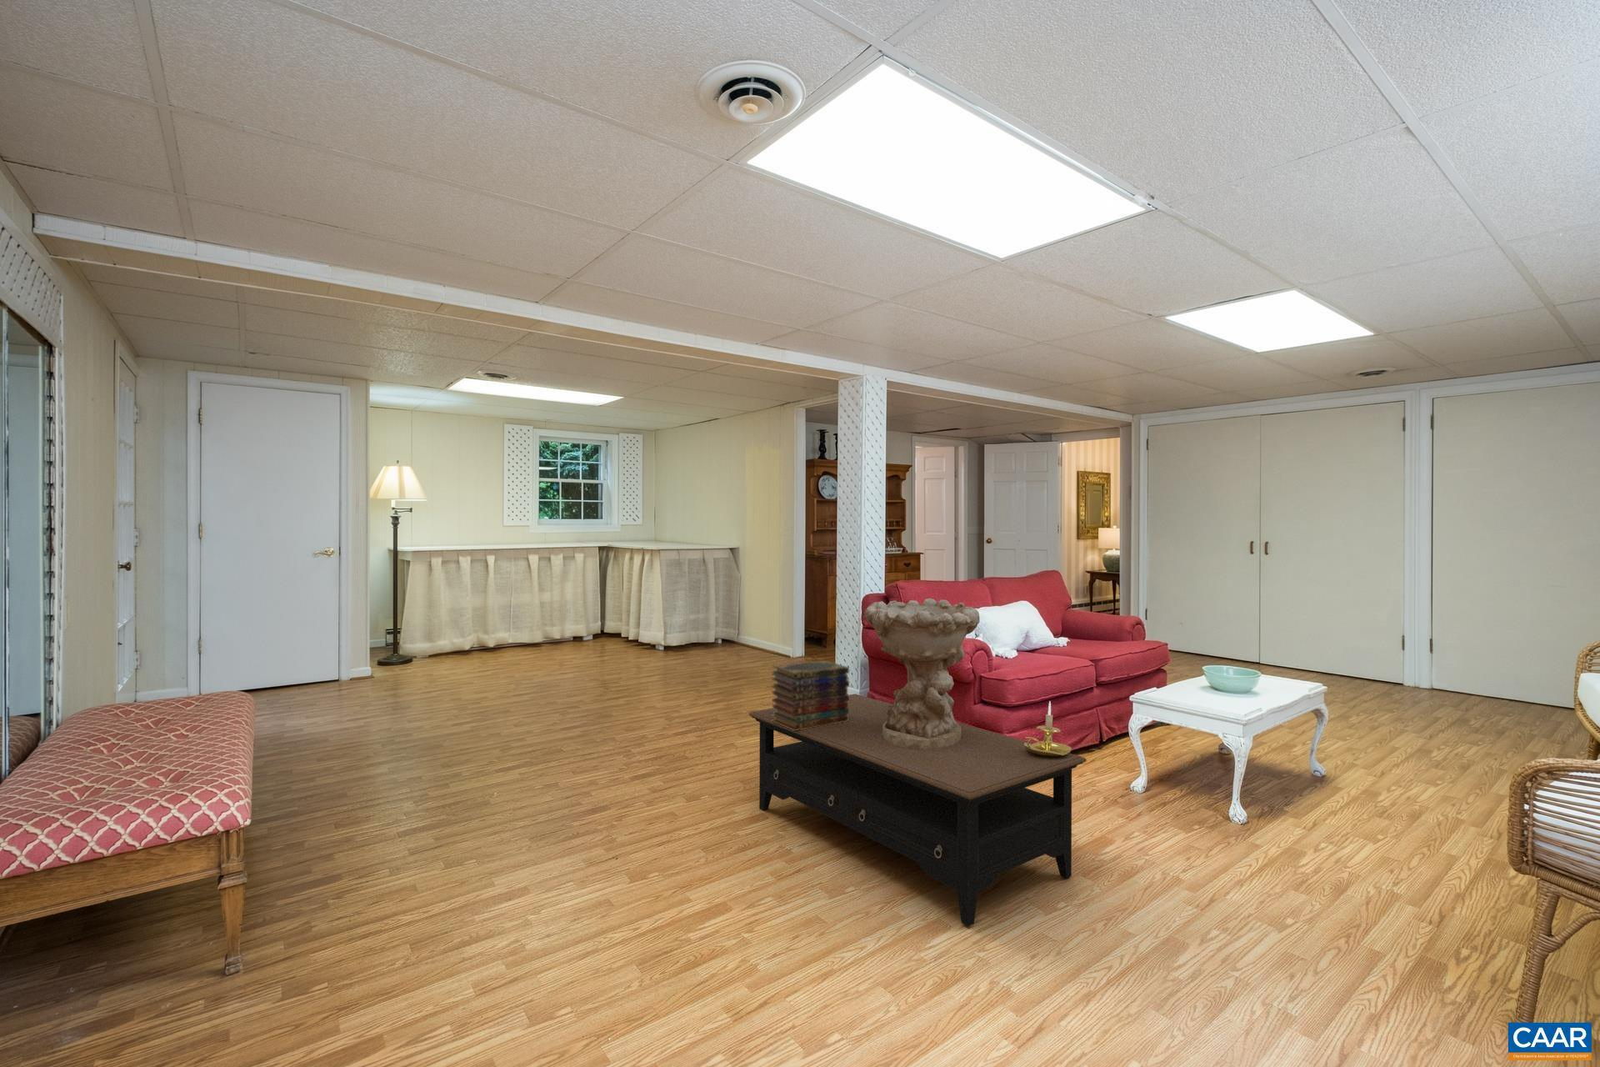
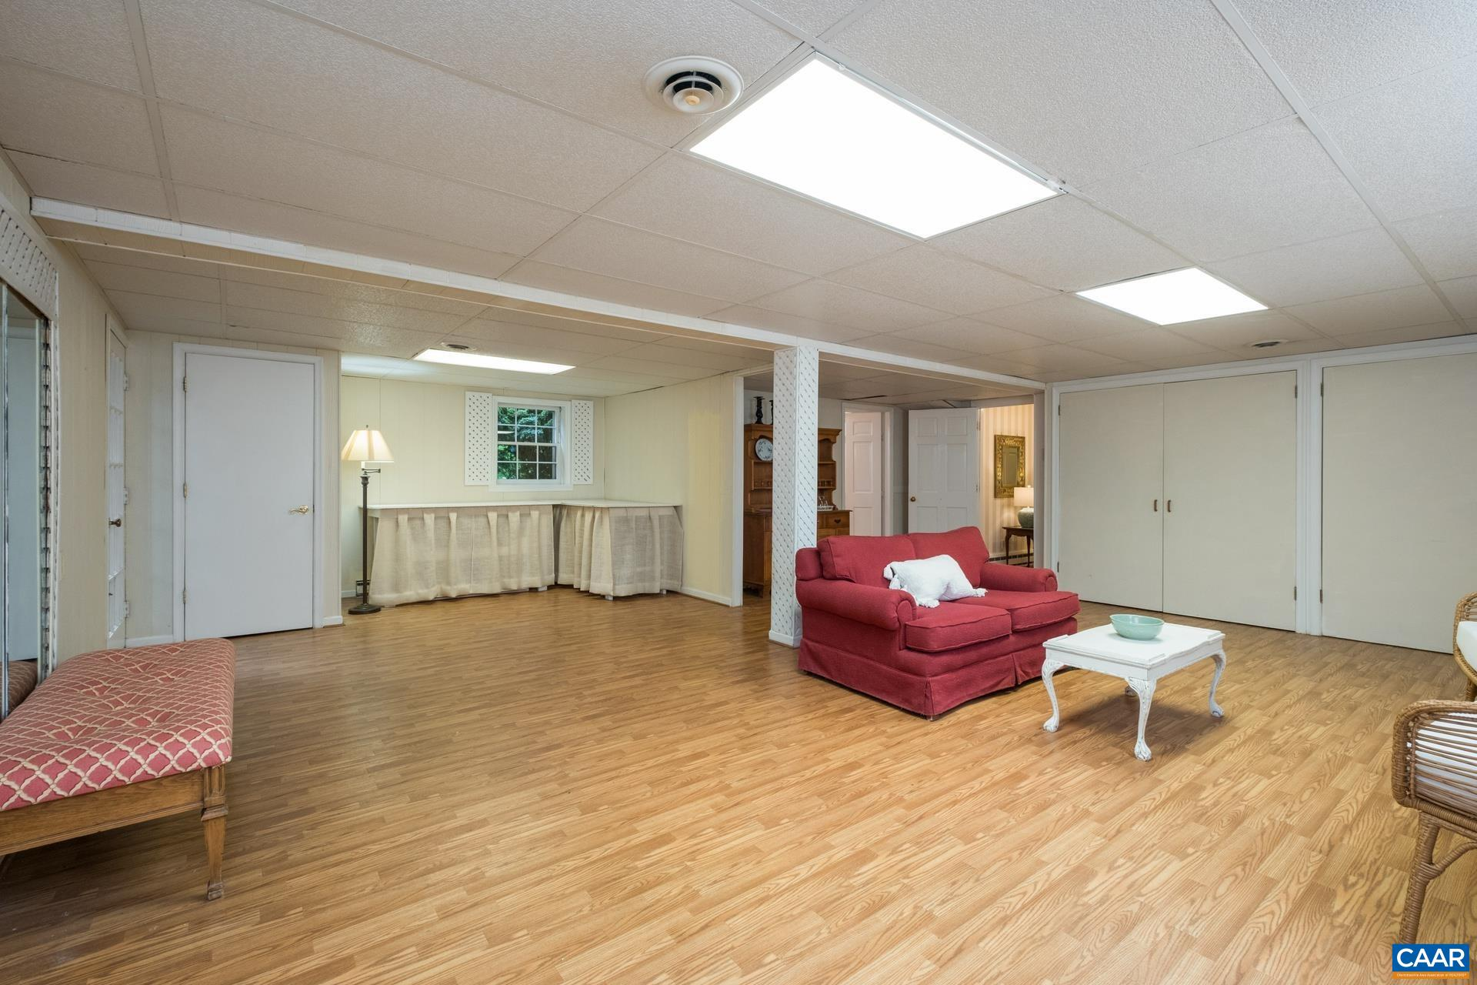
- coffee table [749,693,1088,926]
- candle holder [1024,700,1071,756]
- book stack [770,660,850,730]
- decorative bowl [863,598,980,749]
